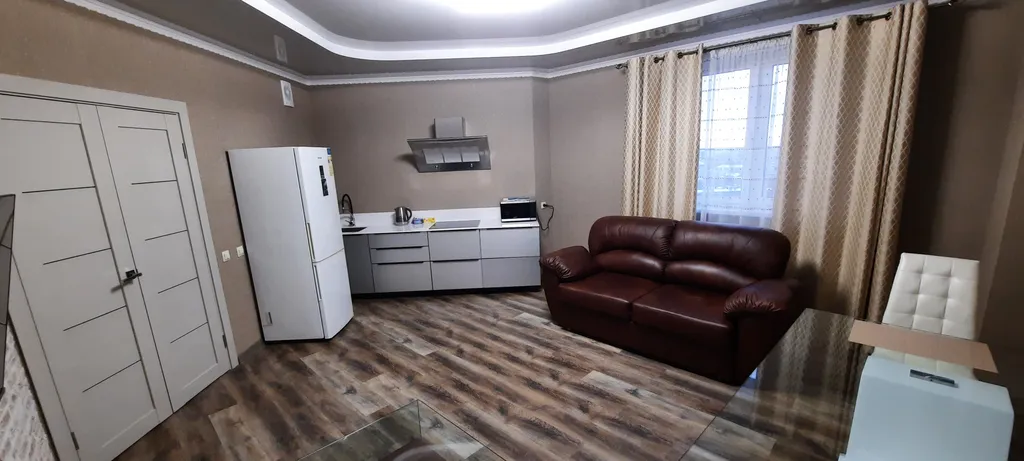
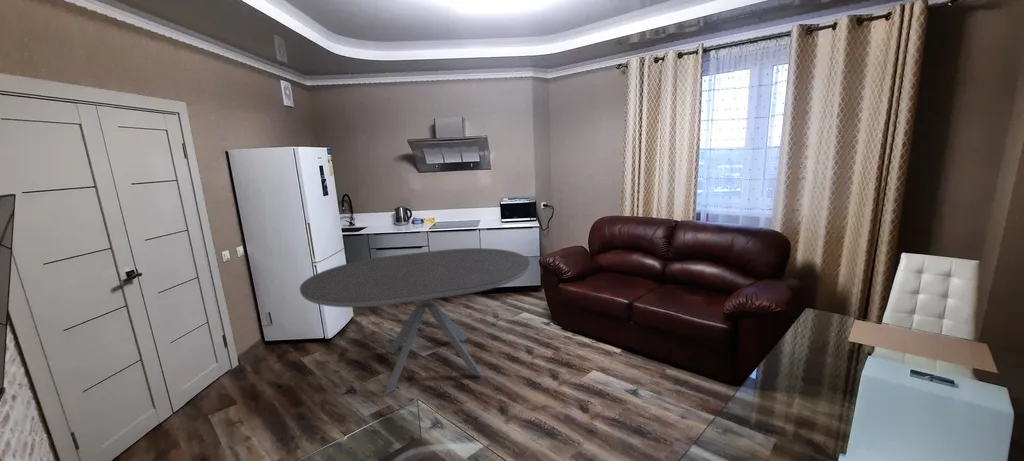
+ dining table [299,247,531,397]
